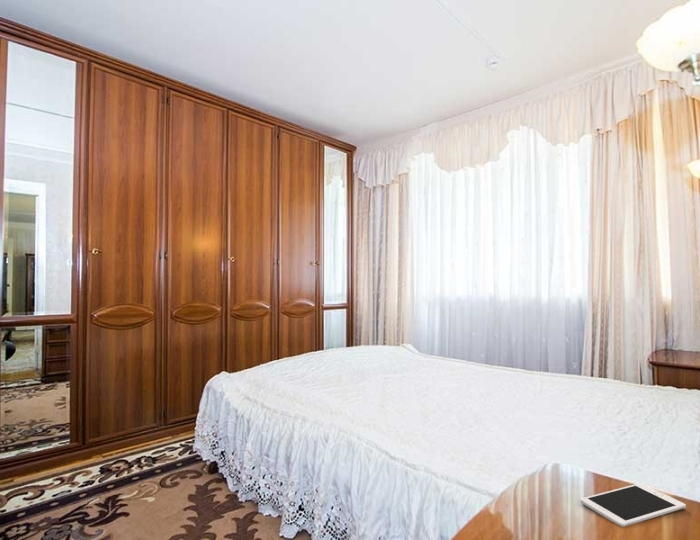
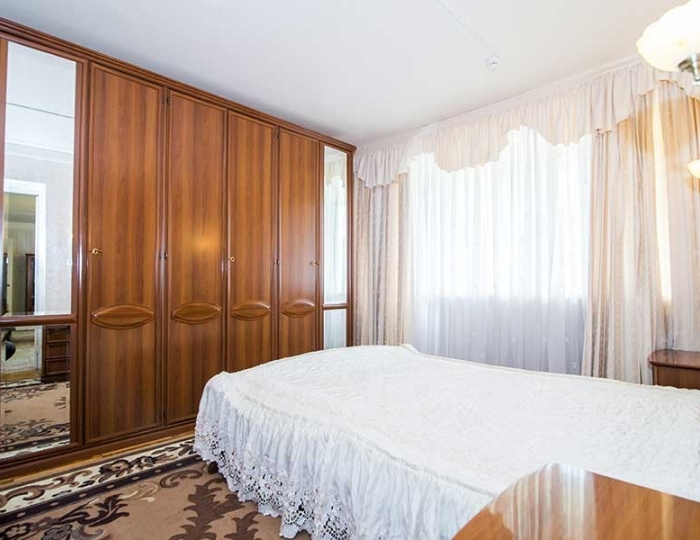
- cell phone [580,482,687,527]
